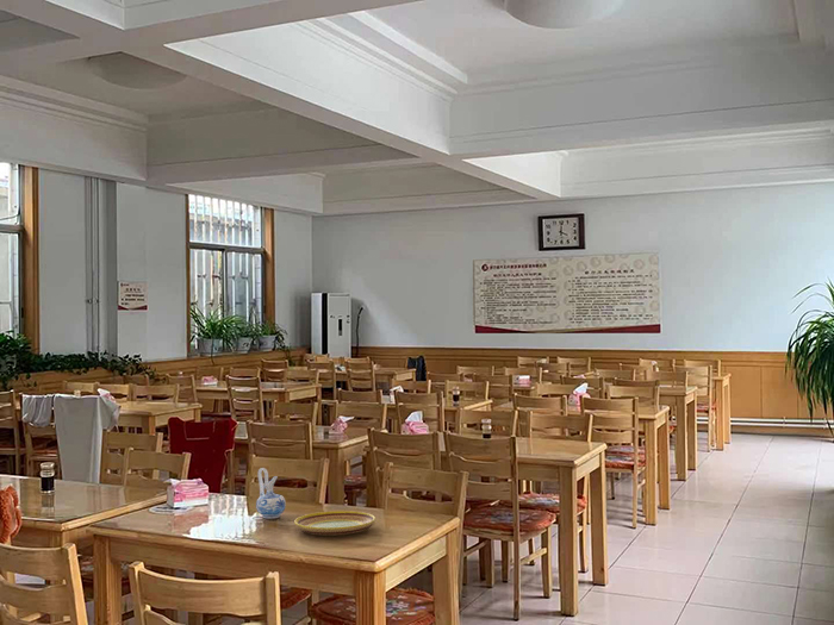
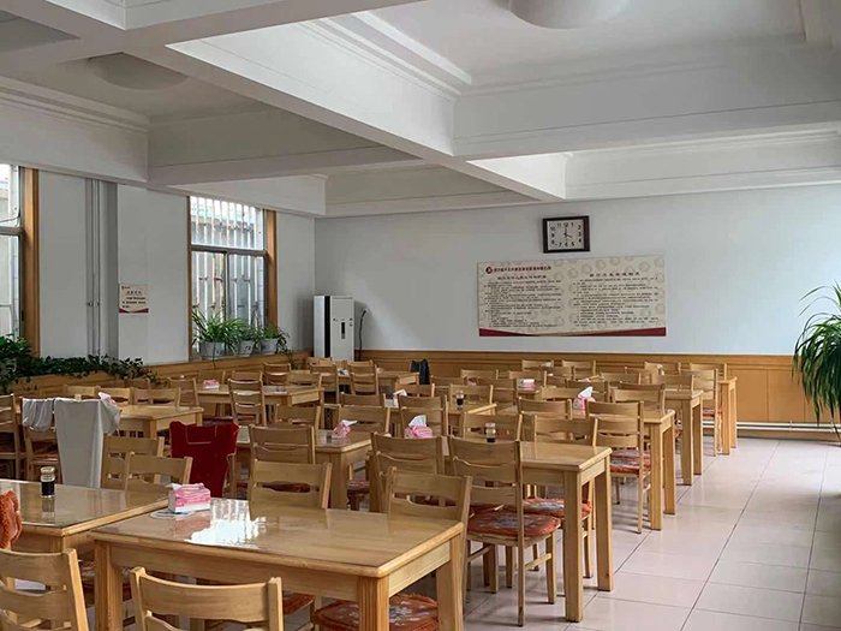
- plate [293,510,376,537]
- ceramic pitcher [255,467,287,520]
